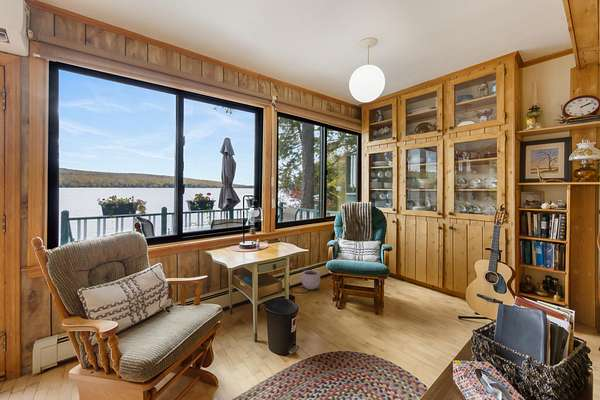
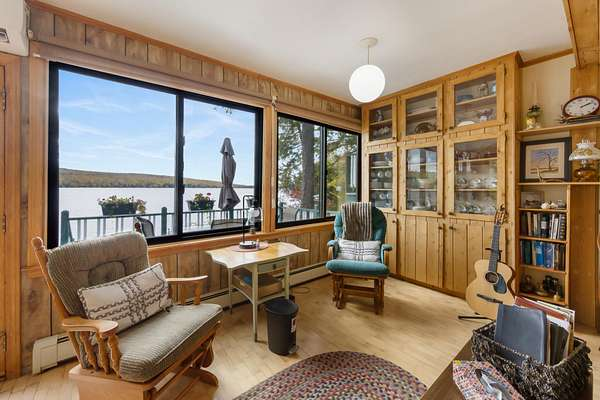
- plant pot [301,265,321,290]
